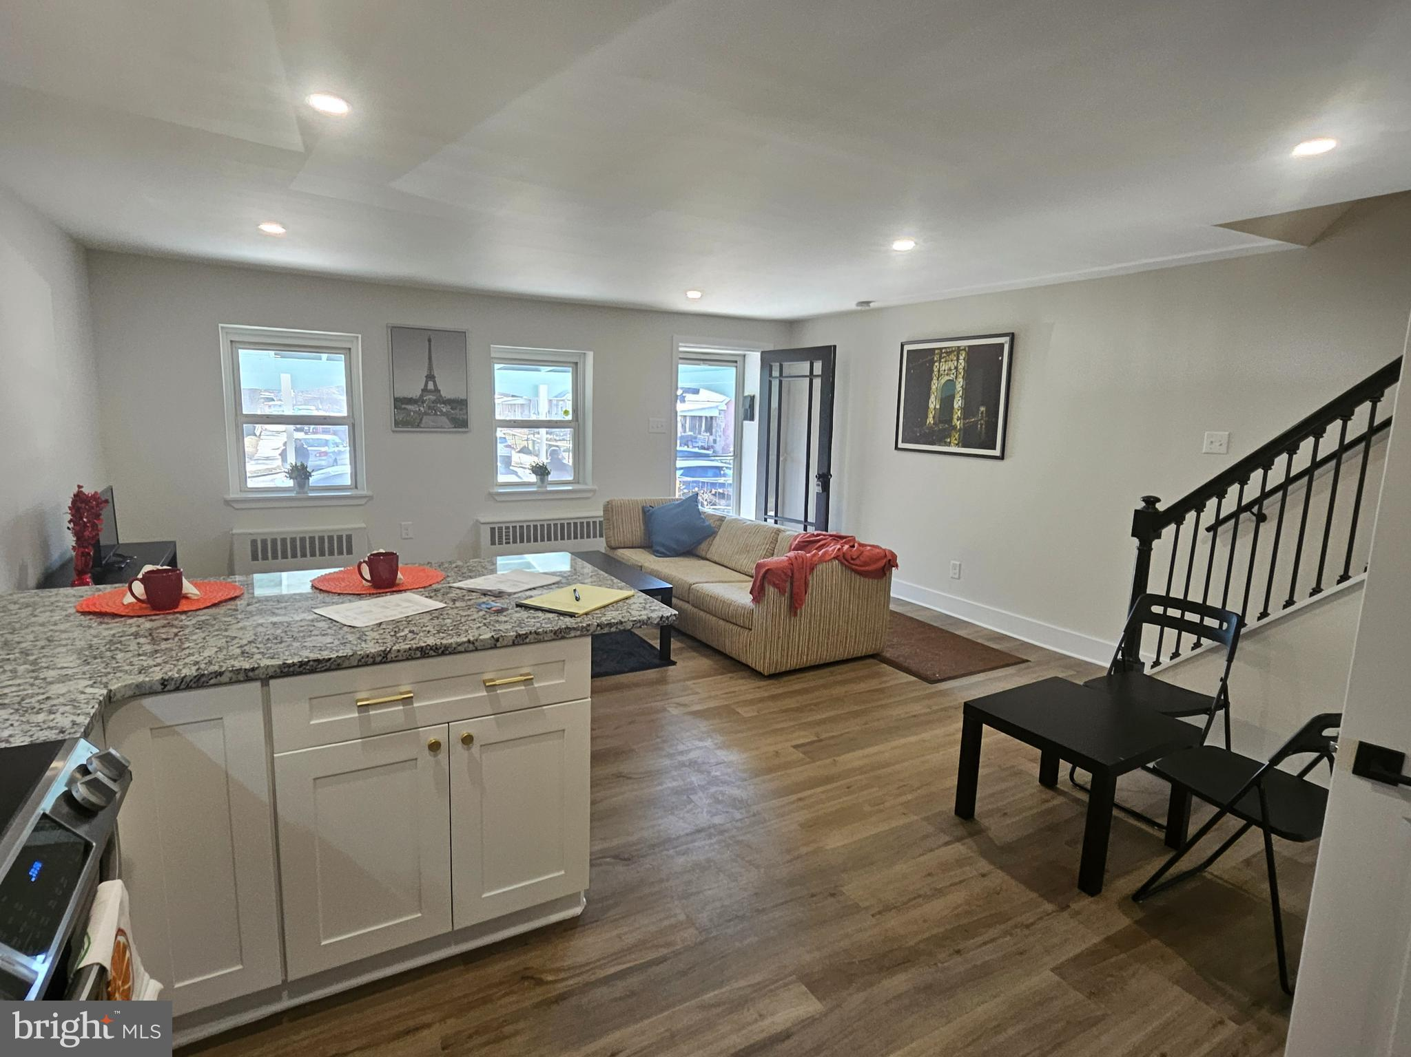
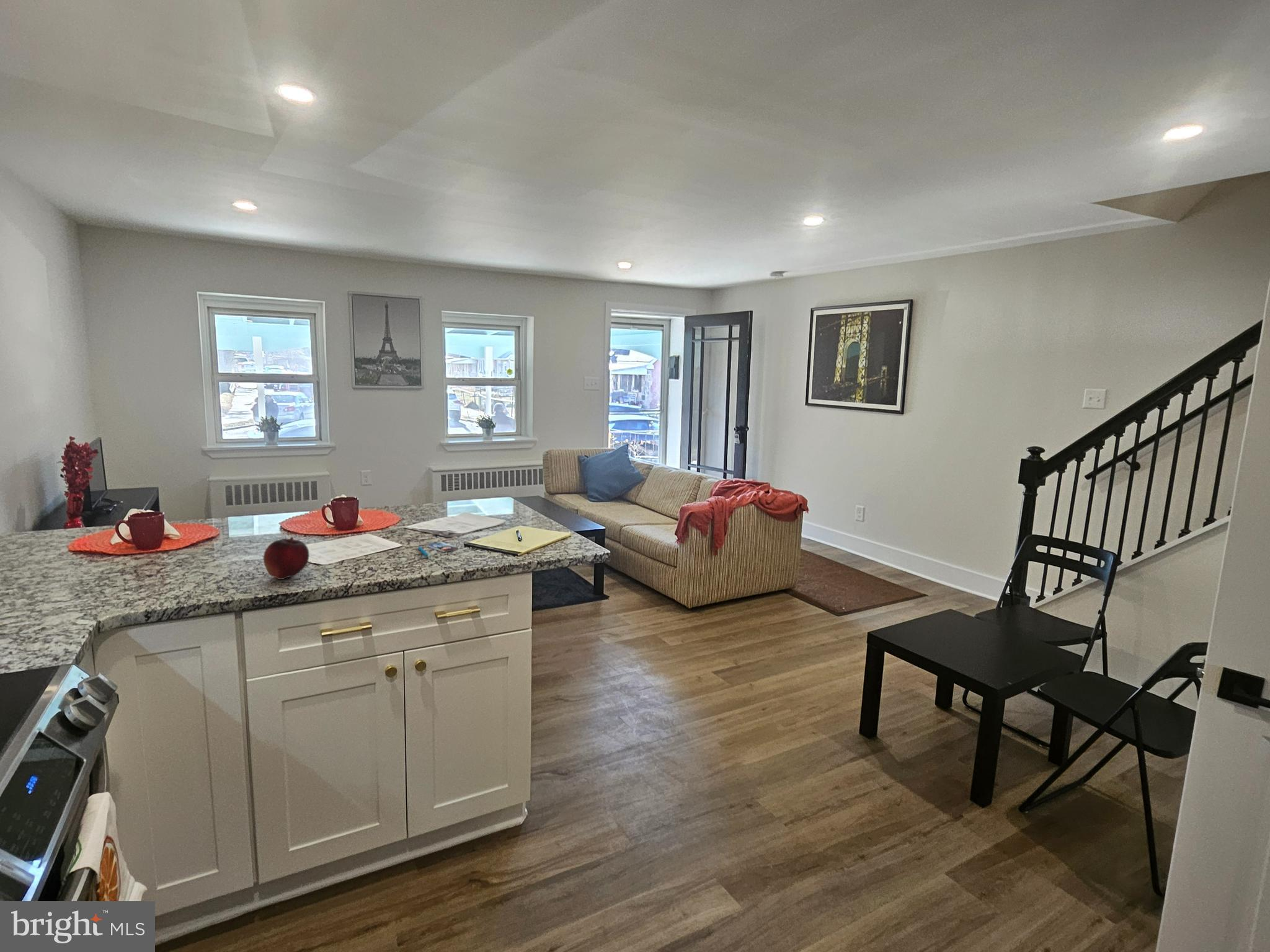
+ pen [418,546,429,558]
+ fruit [263,537,310,580]
